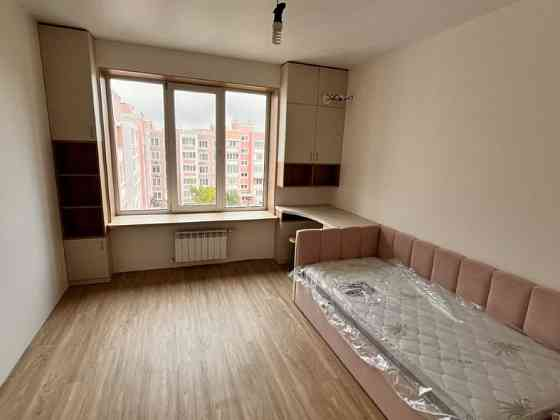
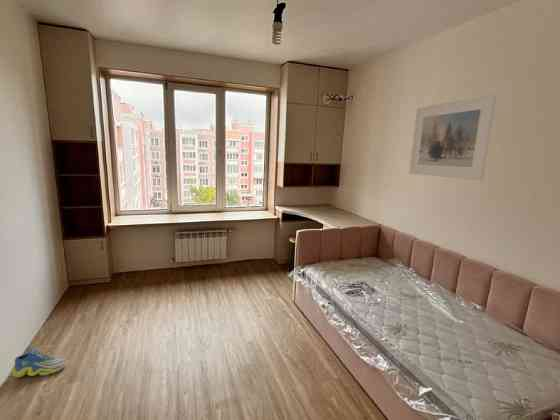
+ sneaker [11,349,68,378]
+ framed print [408,93,498,181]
